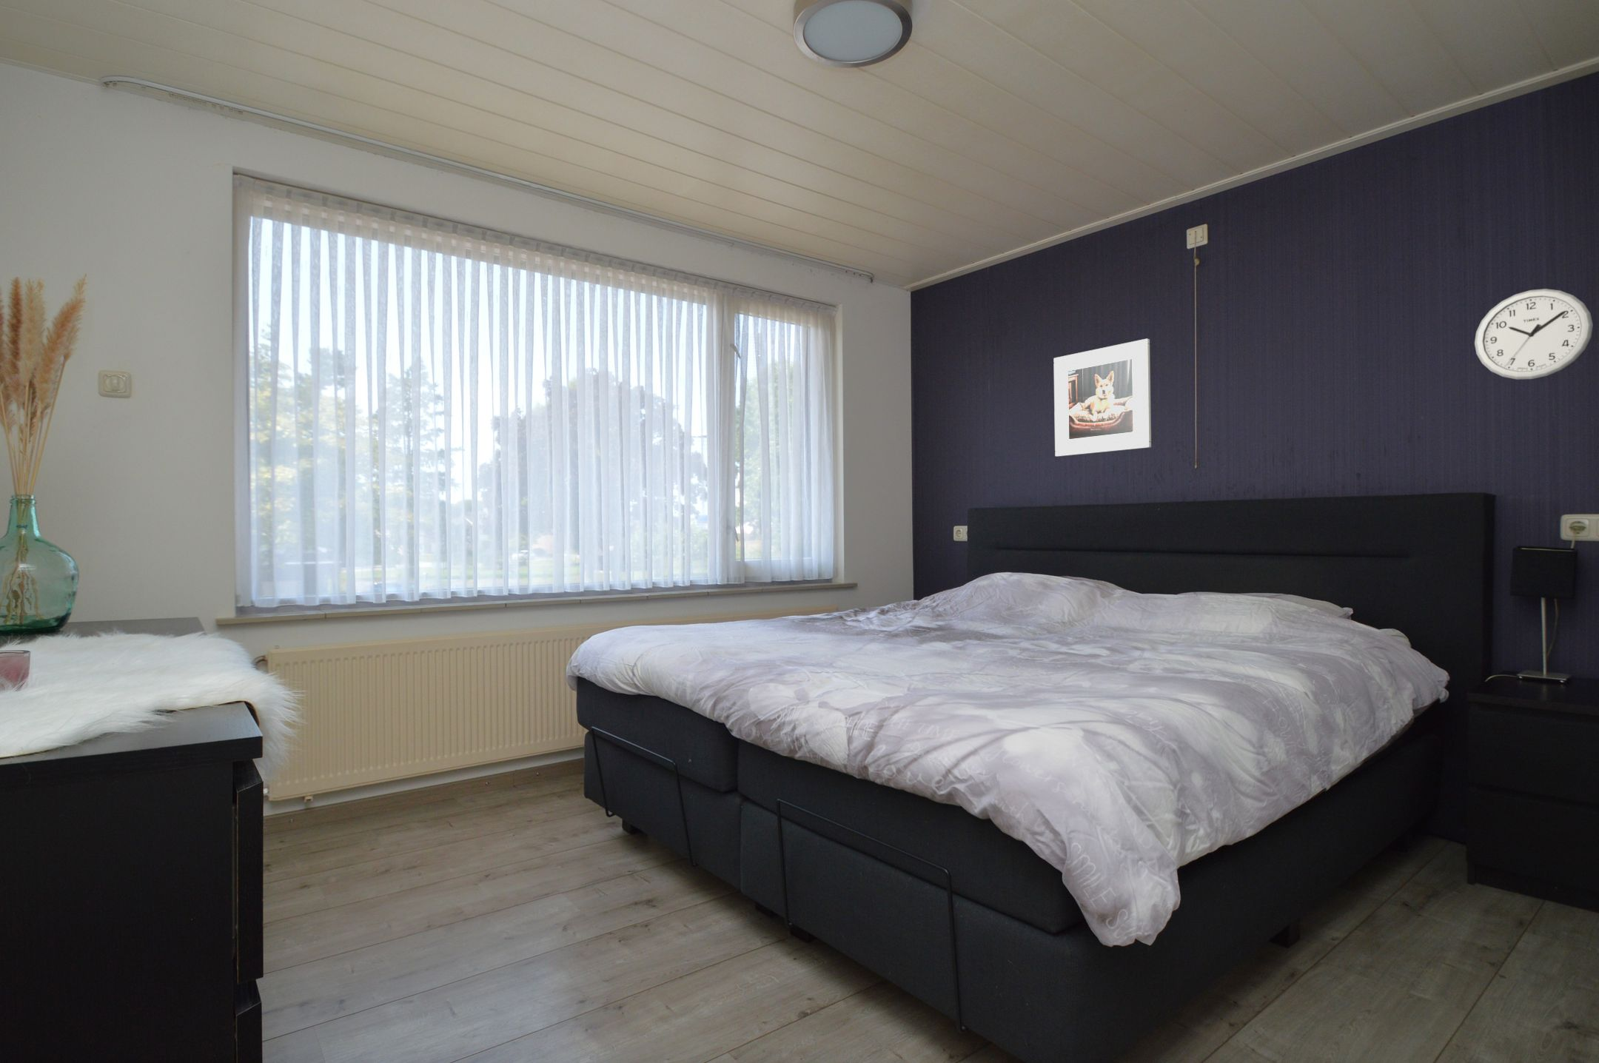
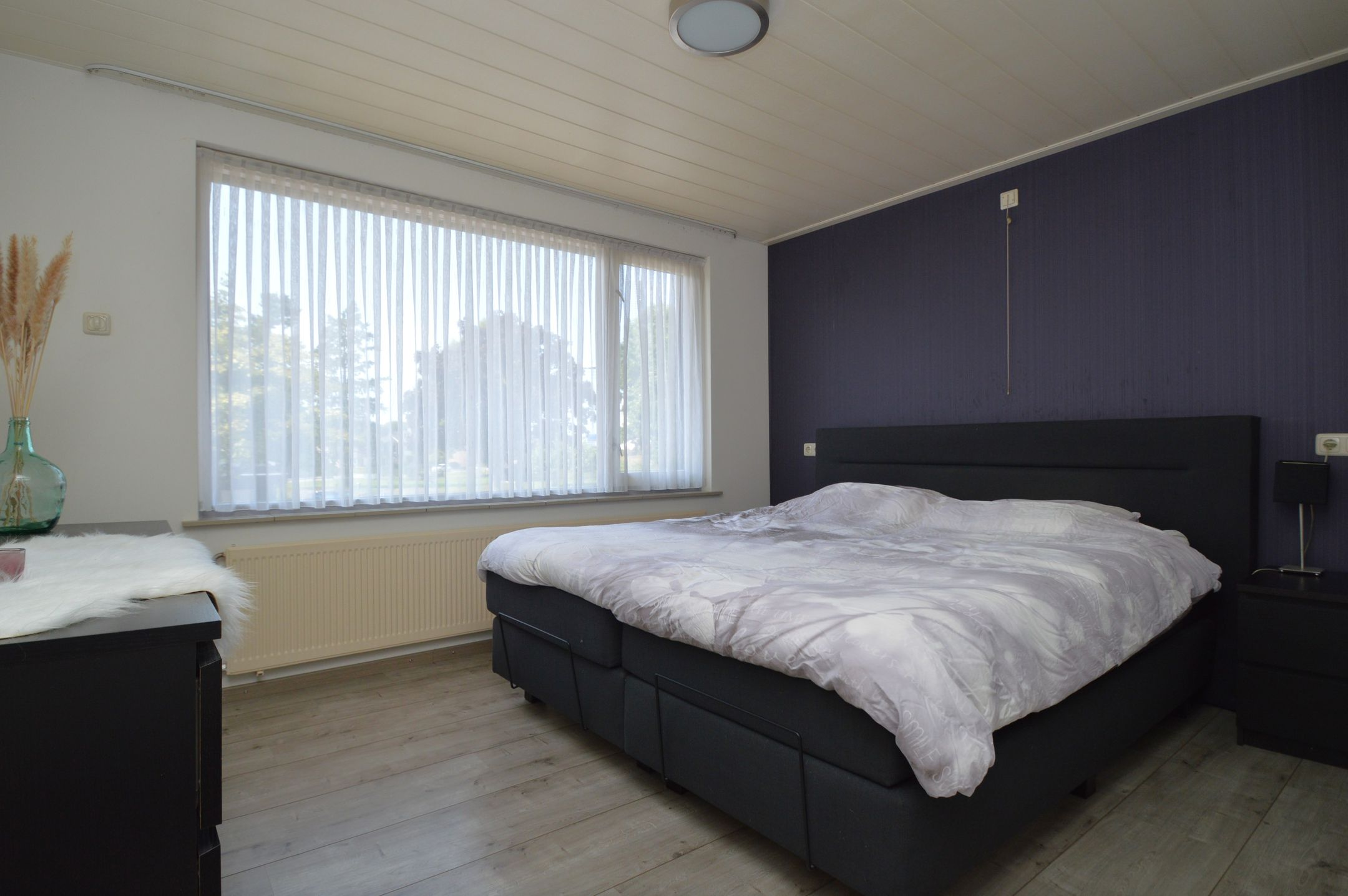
- wall clock [1474,288,1594,381]
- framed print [1052,338,1152,458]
